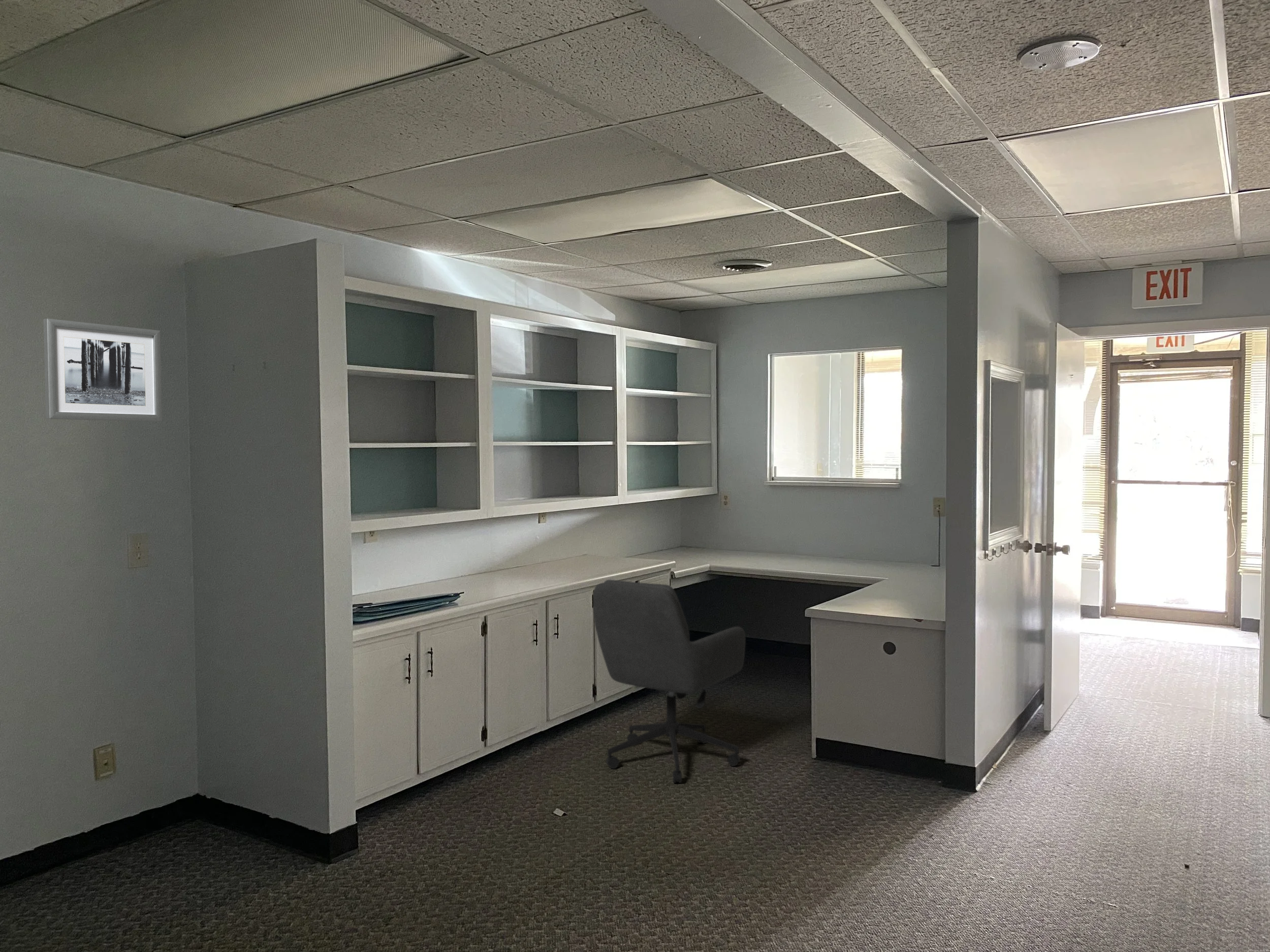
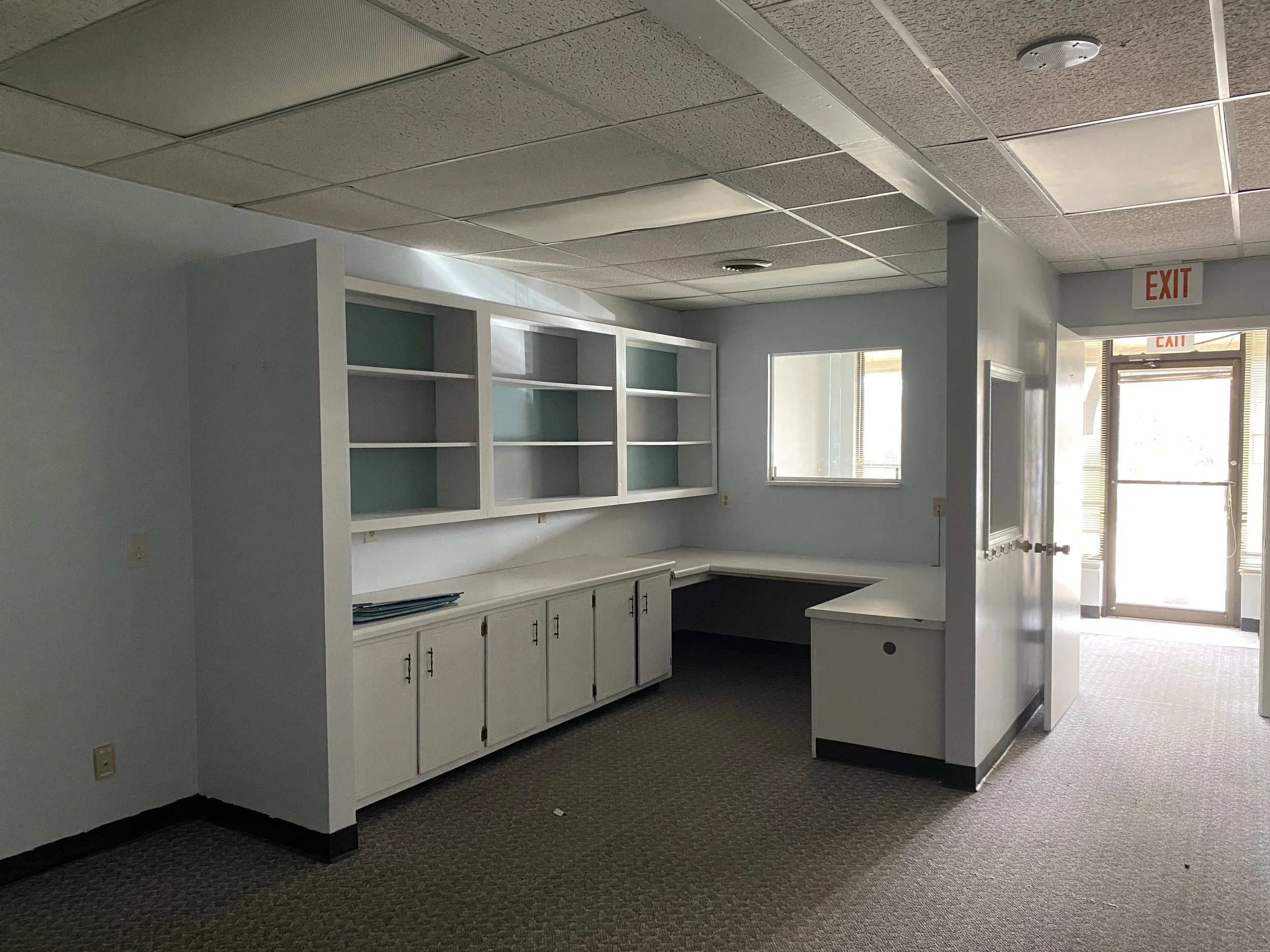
- office chair [593,579,746,783]
- wall art [43,318,163,422]
